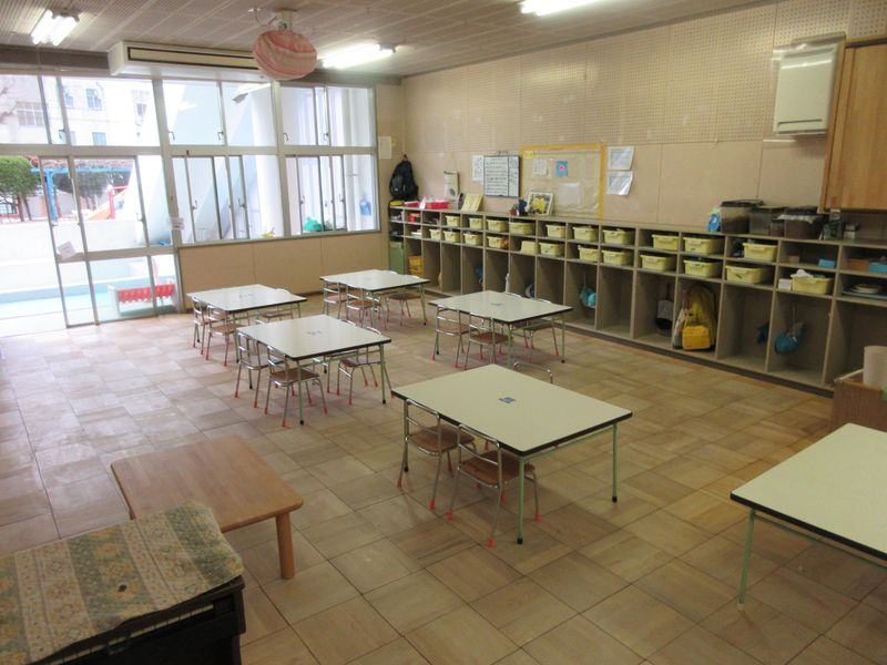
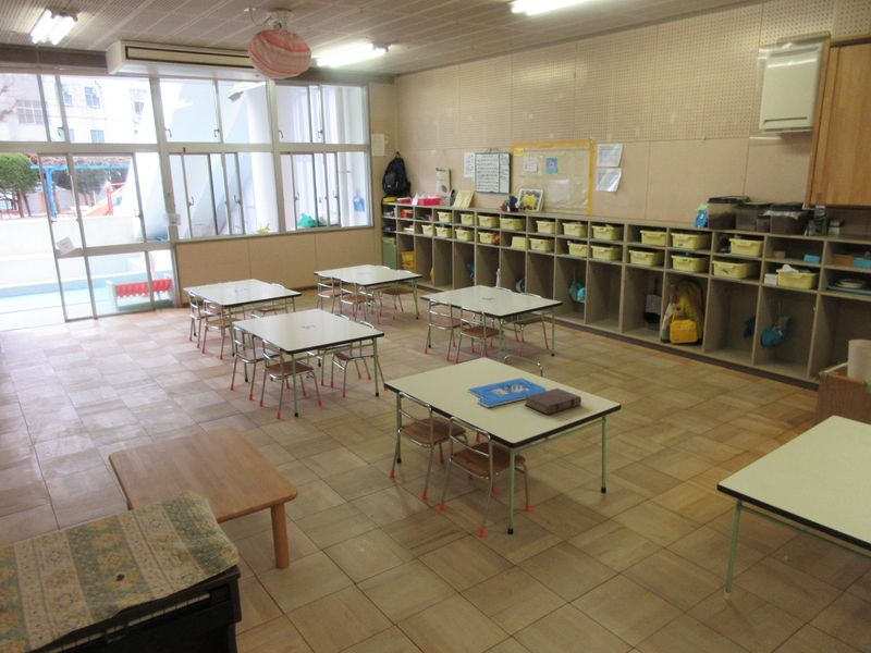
+ board game [467,377,548,408]
+ book [524,387,582,416]
